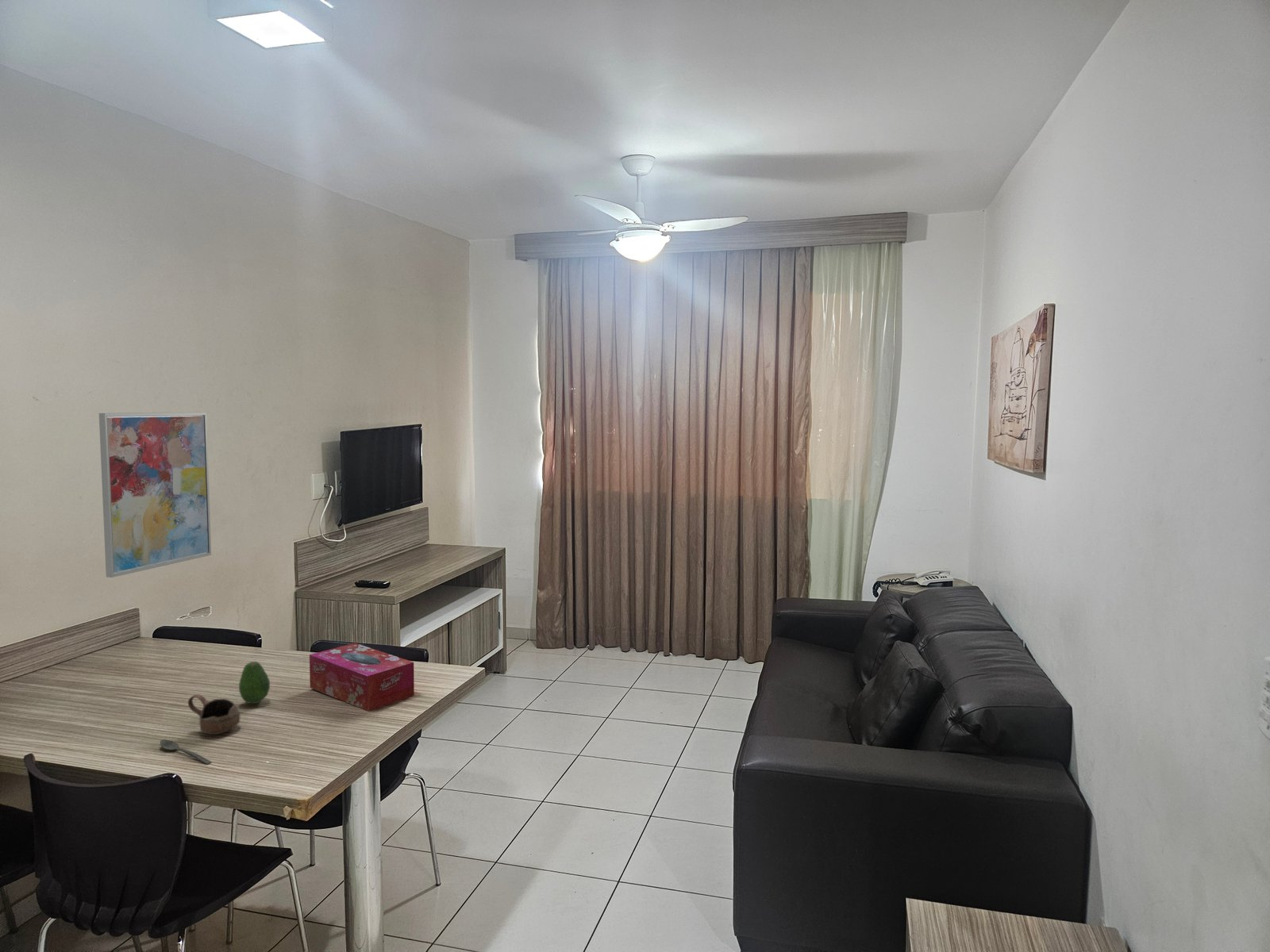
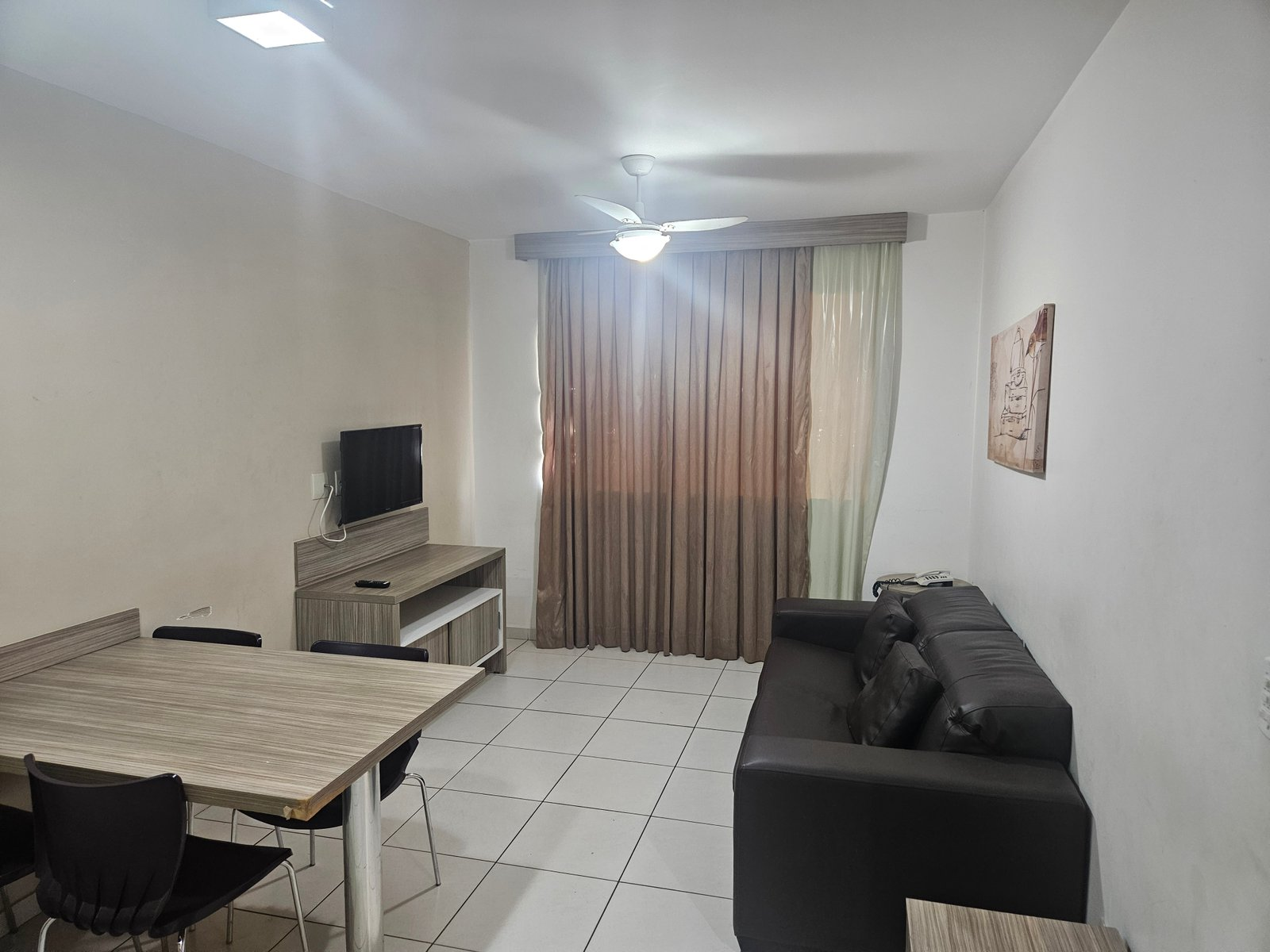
- tissue box [309,643,415,712]
- wall art [98,412,212,578]
- cup [187,693,241,735]
- fruit [238,661,271,704]
- spoon [160,739,212,765]
